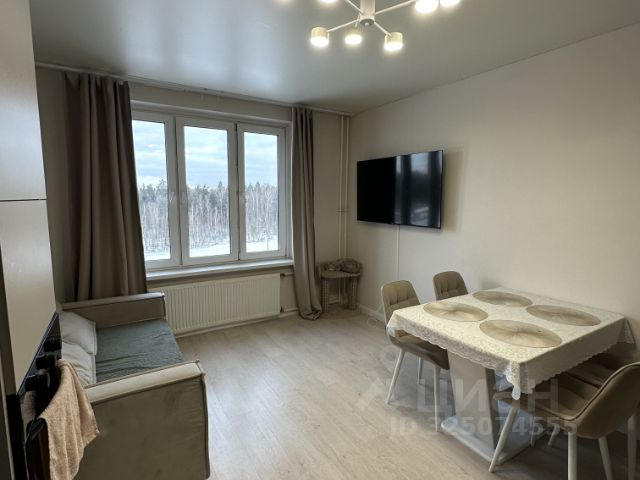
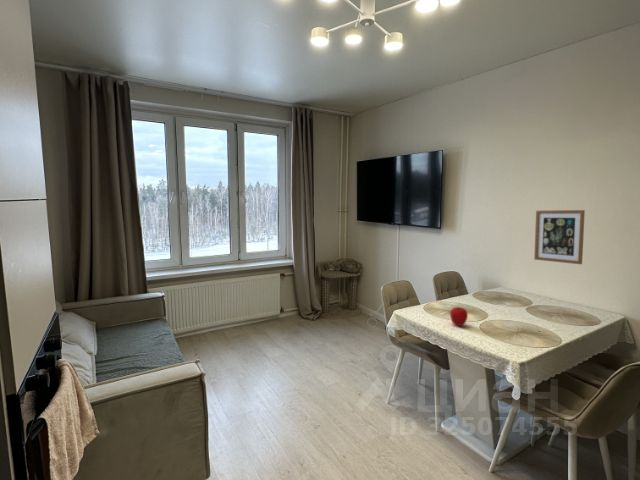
+ wall art [533,209,586,265]
+ apple [449,306,469,327]
